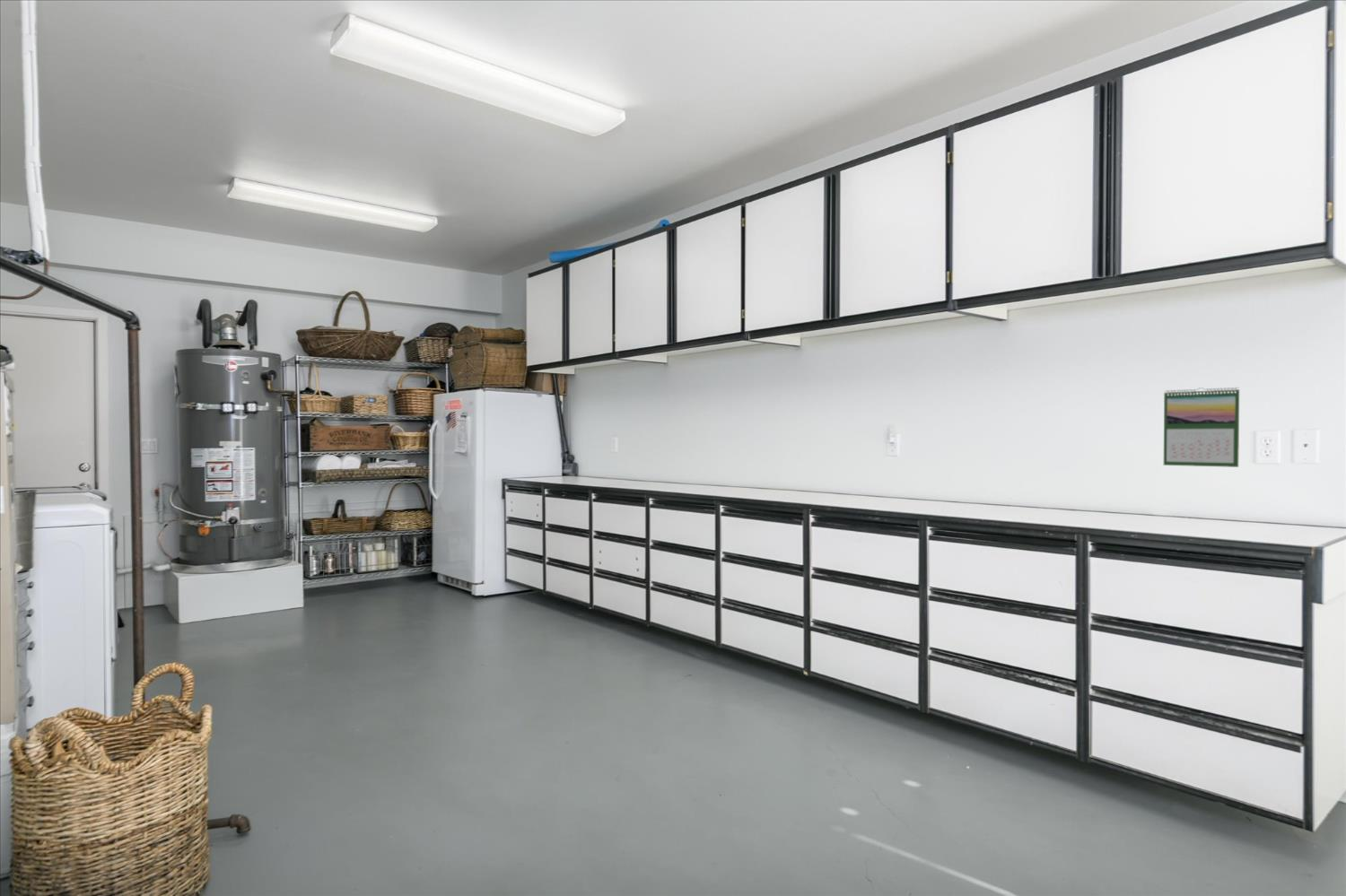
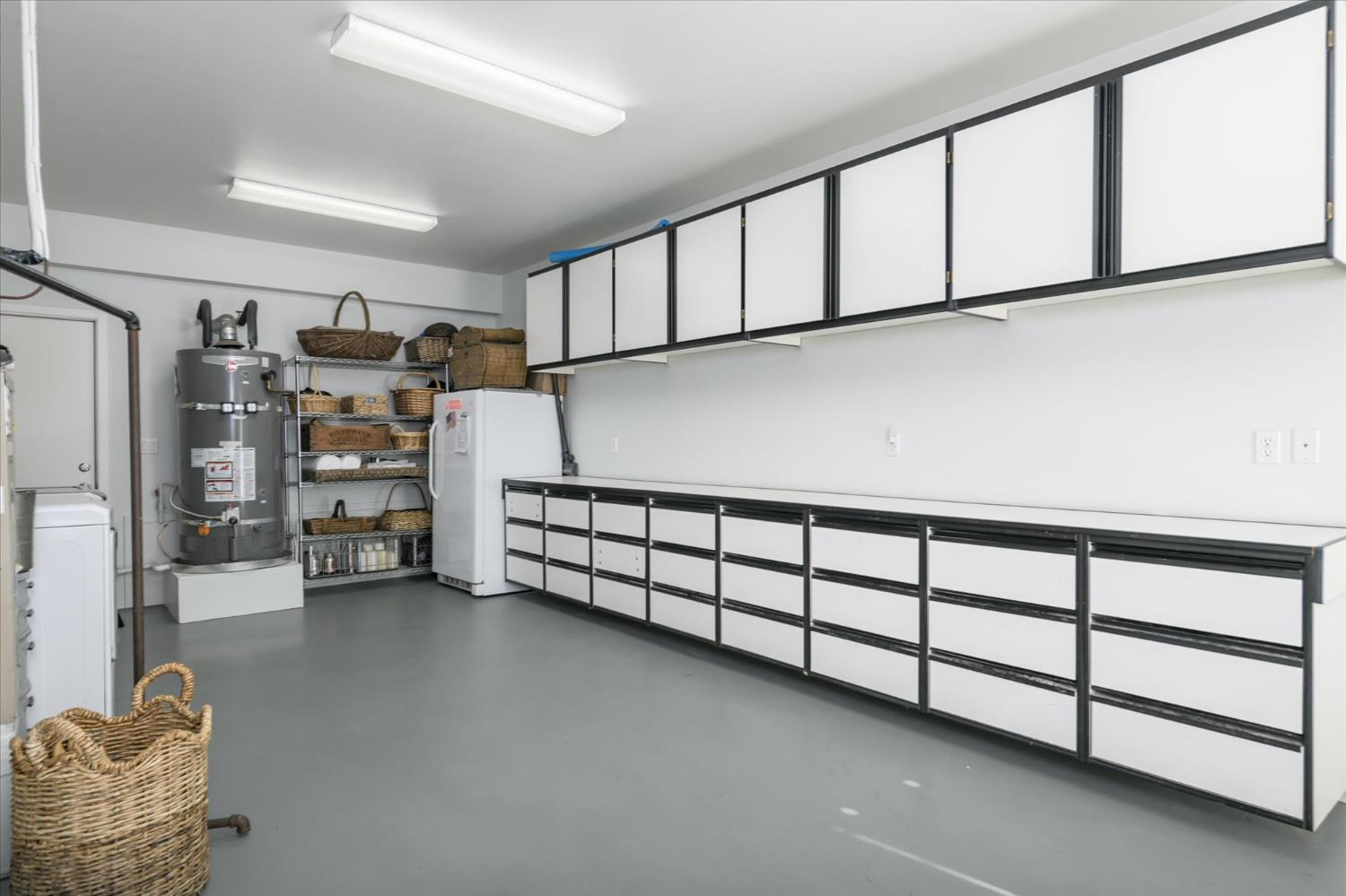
- calendar [1163,387,1240,468]
